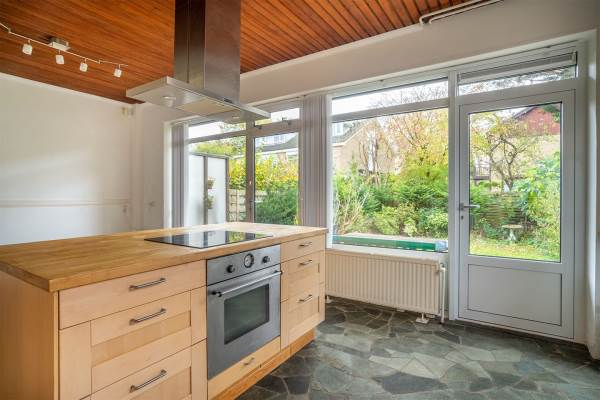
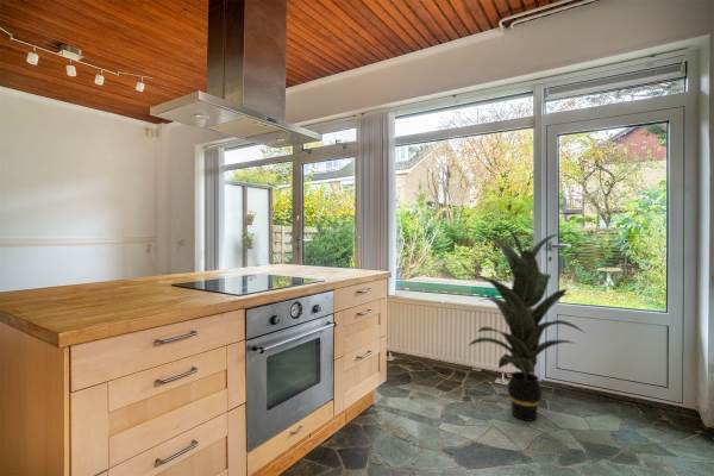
+ indoor plant [456,221,587,422]
